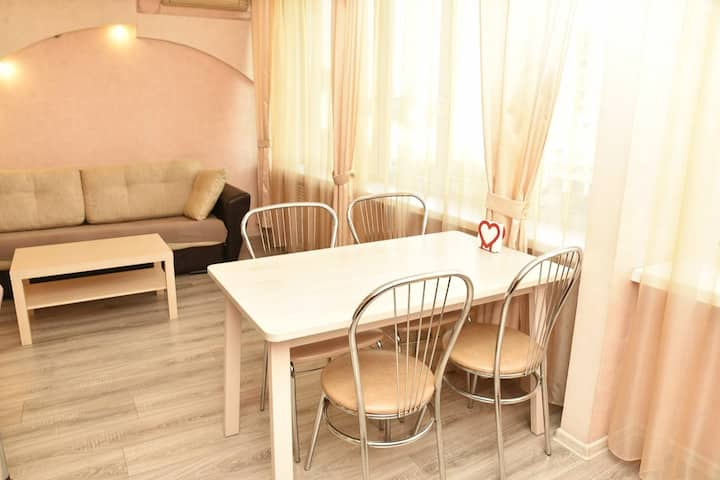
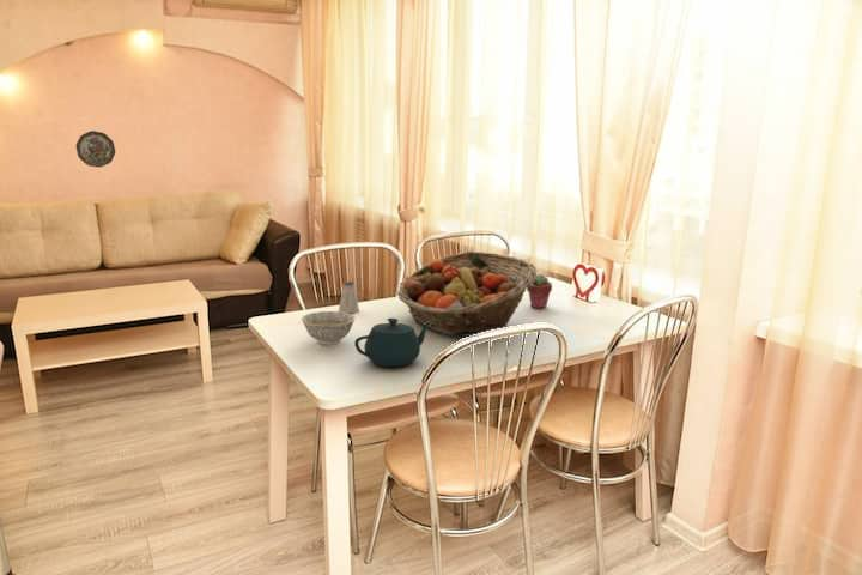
+ decorative plate [75,129,116,169]
+ potted succulent [526,273,553,309]
+ saltshaker [338,280,360,314]
+ teapot [353,316,431,368]
+ fruit basket [396,250,538,337]
+ bowl [301,310,357,346]
